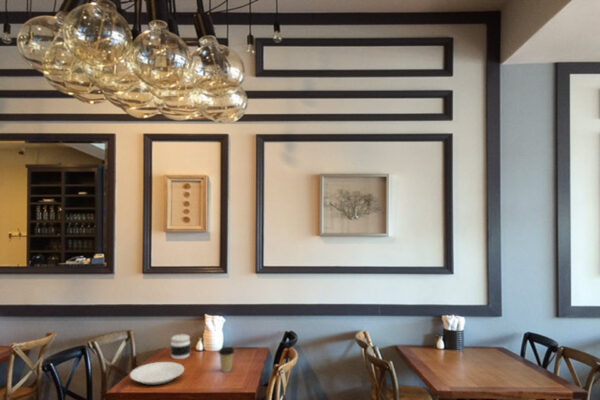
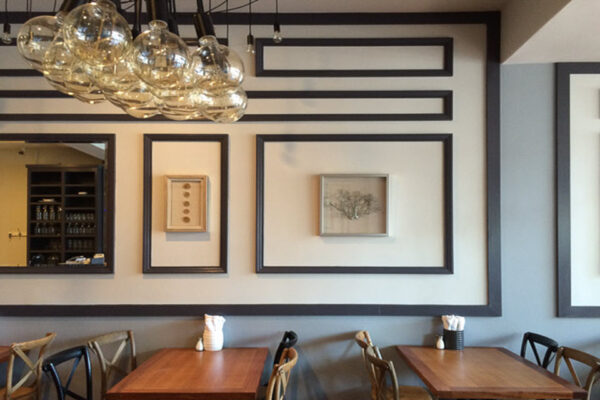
- plate [129,361,185,386]
- jar [170,333,191,360]
- coffee cup [217,346,236,373]
